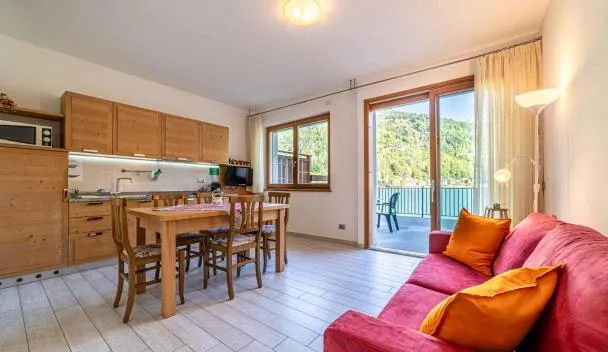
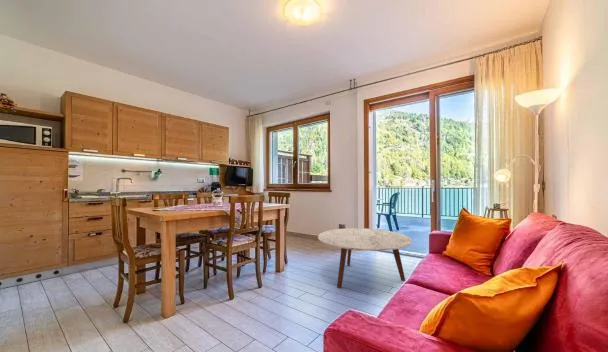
+ coffee table [317,227,413,289]
